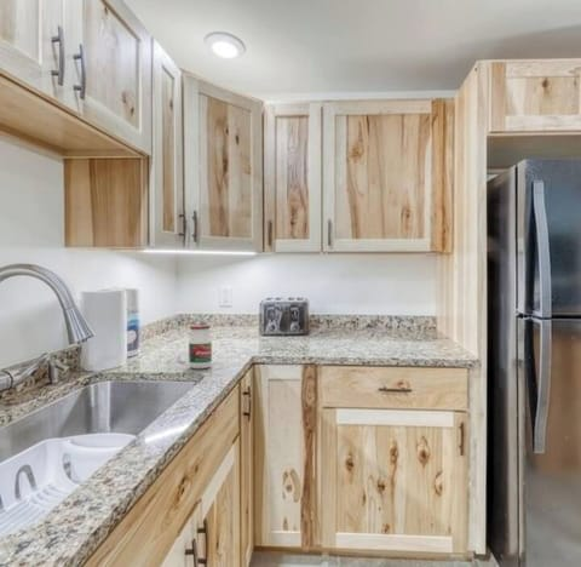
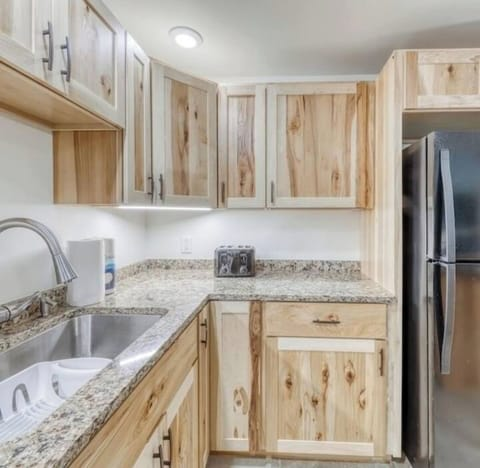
- jar [188,323,213,370]
